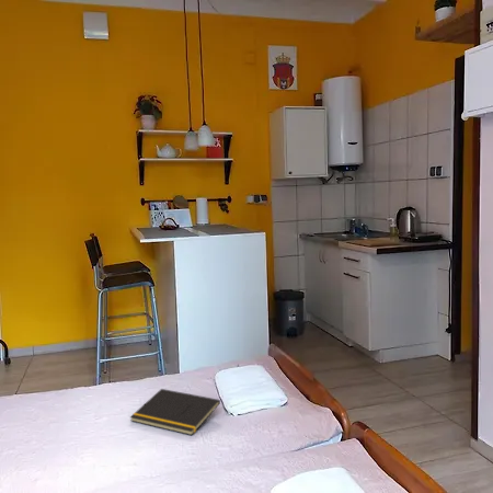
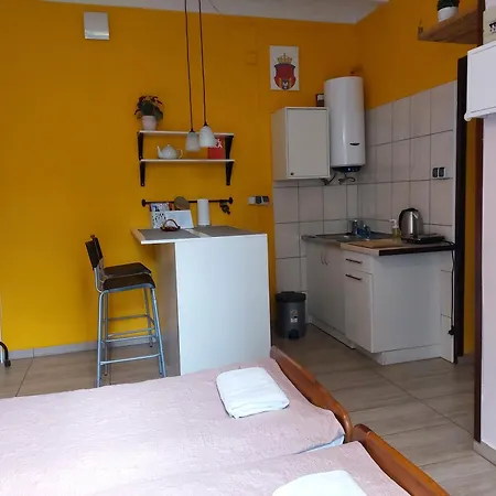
- notepad [129,388,221,436]
